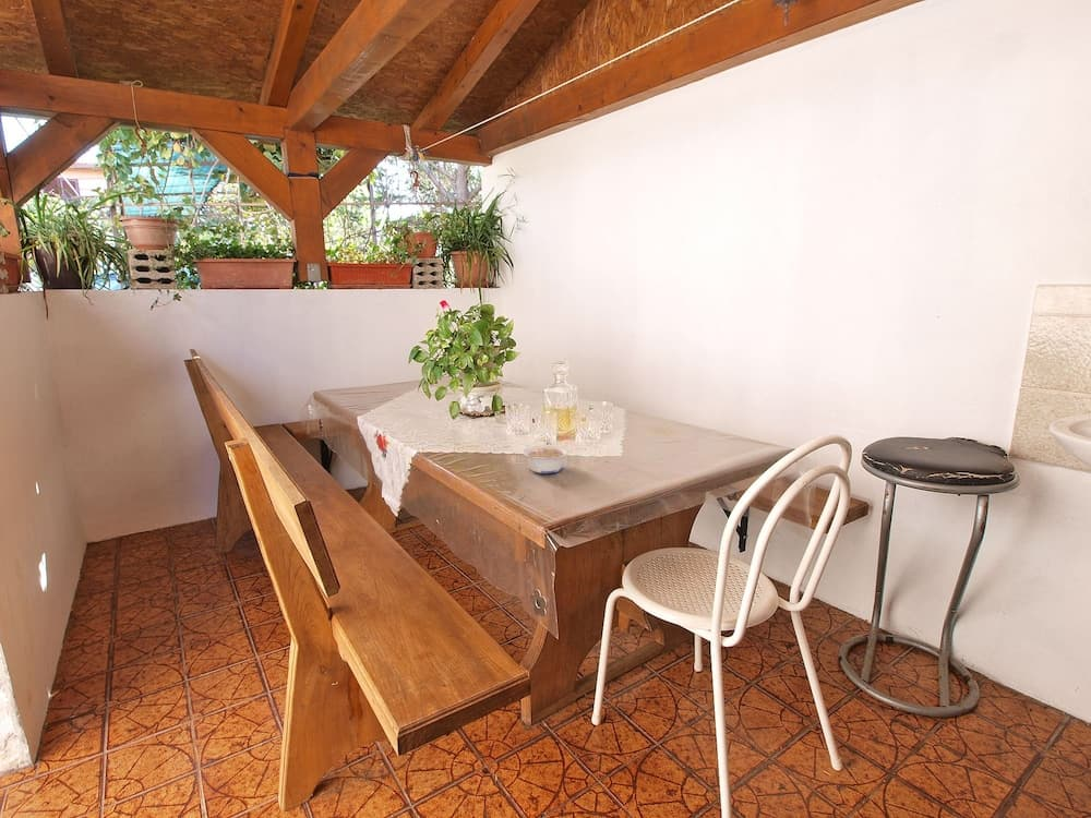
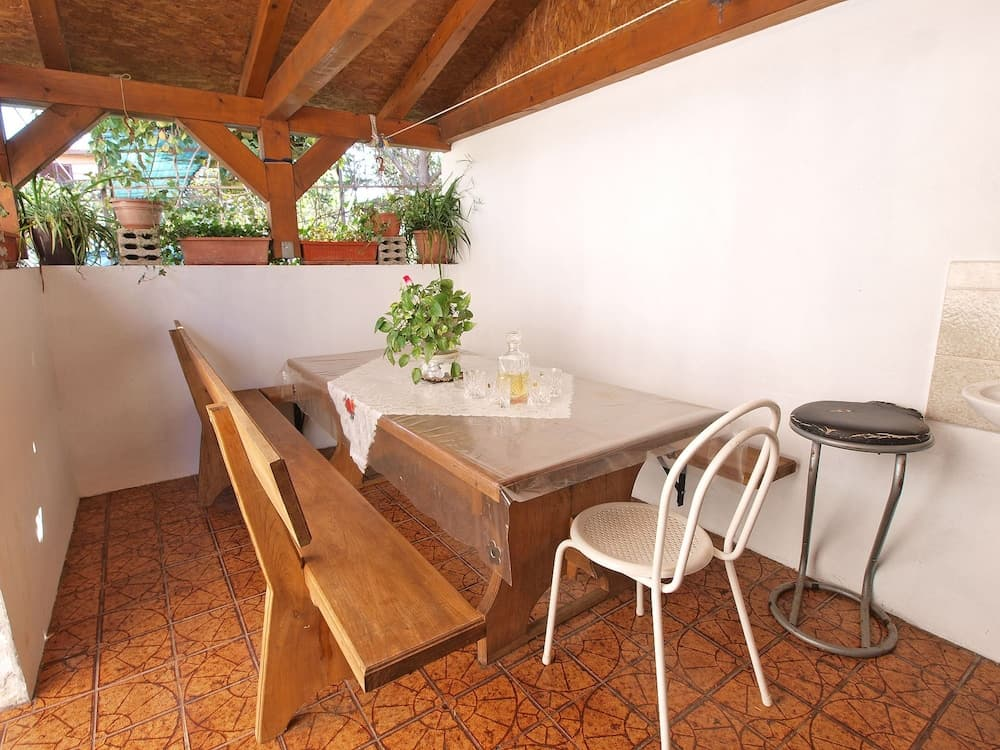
- legume [523,444,570,474]
